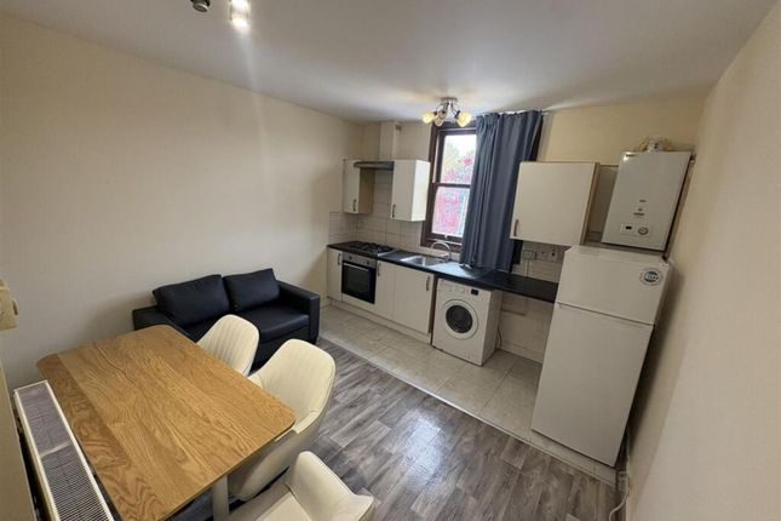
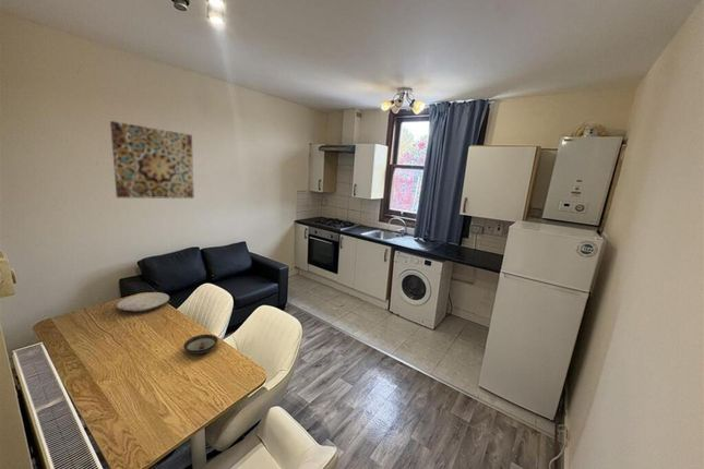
+ plate [116,291,170,312]
+ saucer [182,334,219,354]
+ wall art [109,120,195,200]
